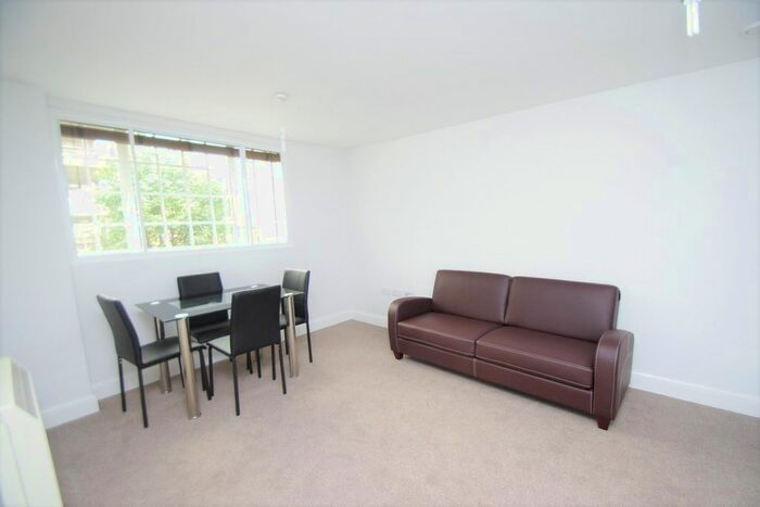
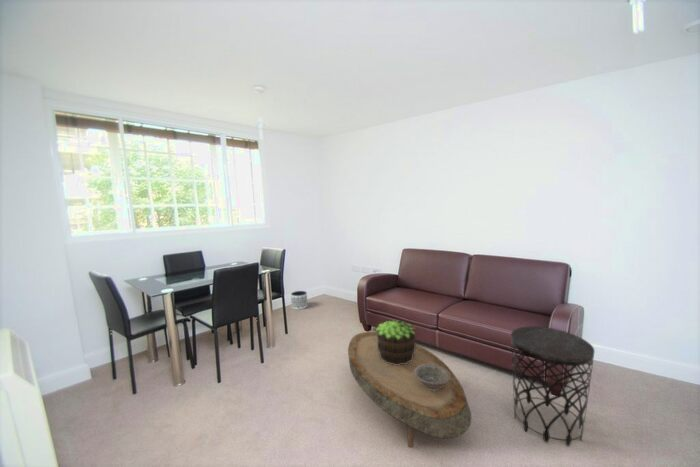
+ coffee table [347,331,472,449]
+ side table [510,325,596,447]
+ decorative bowl [414,364,450,391]
+ potted plant [375,319,416,365]
+ planter [290,290,308,311]
